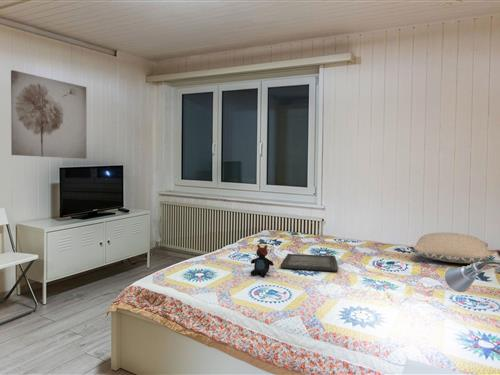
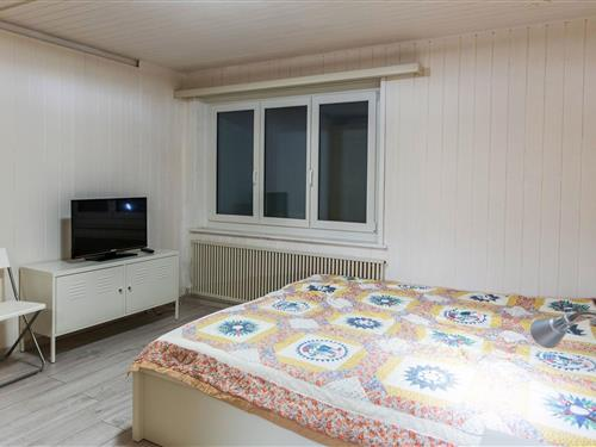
- wall art [10,69,87,160]
- teddy bear [250,244,274,278]
- serving tray [280,253,339,273]
- pillow [412,231,493,265]
